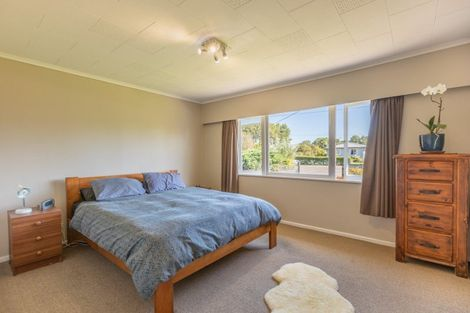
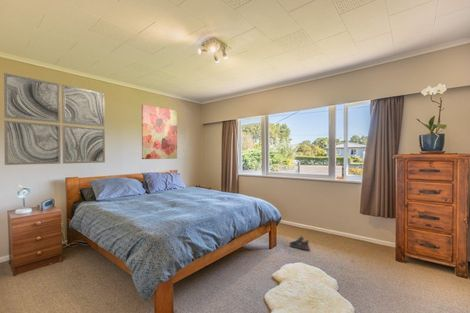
+ shoe [288,233,311,251]
+ wall art [3,72,106,166]
+ wall art [141,103,178,160]
